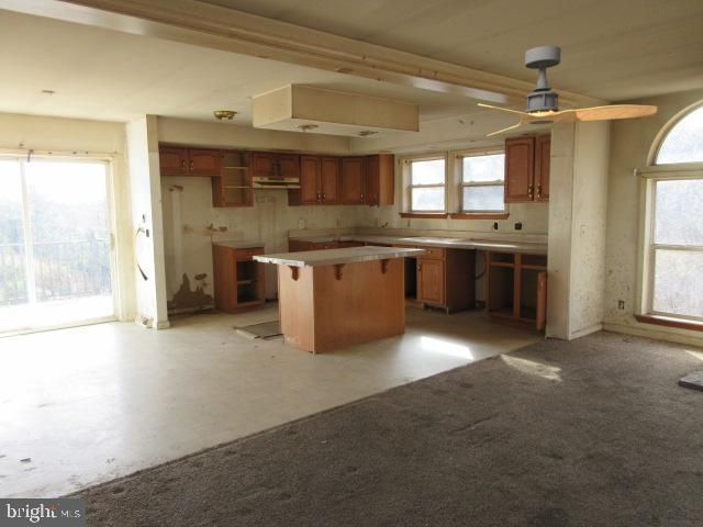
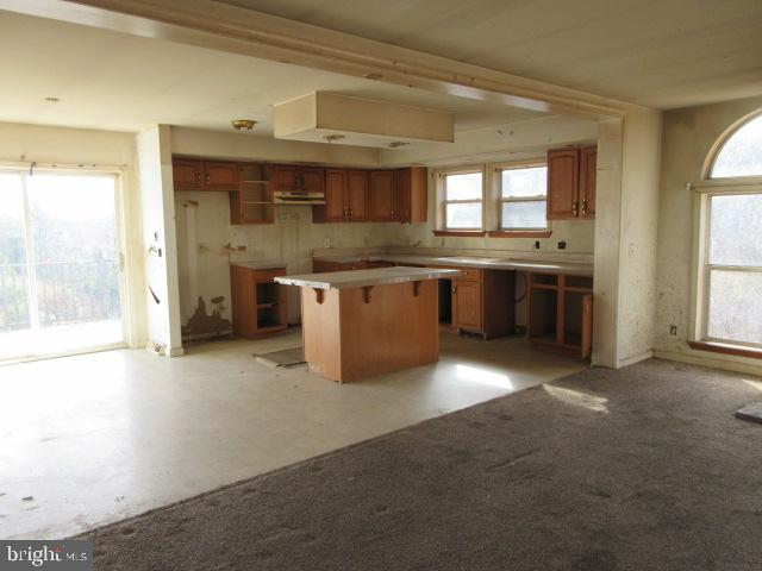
- ceiling fan [477,45,659,137]
